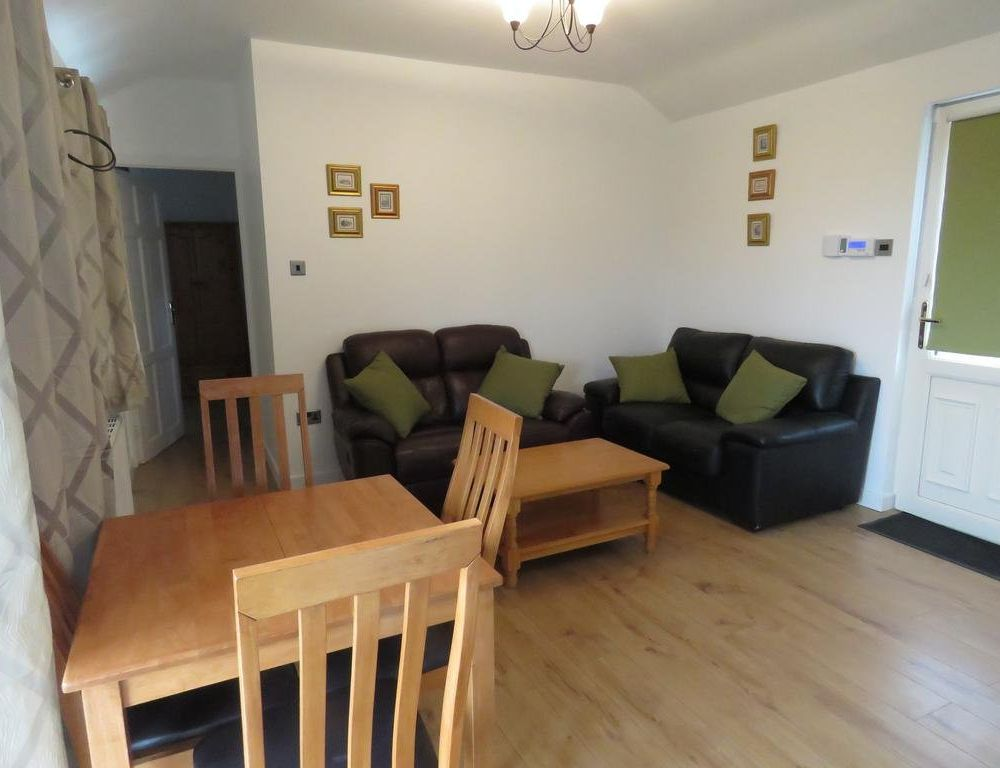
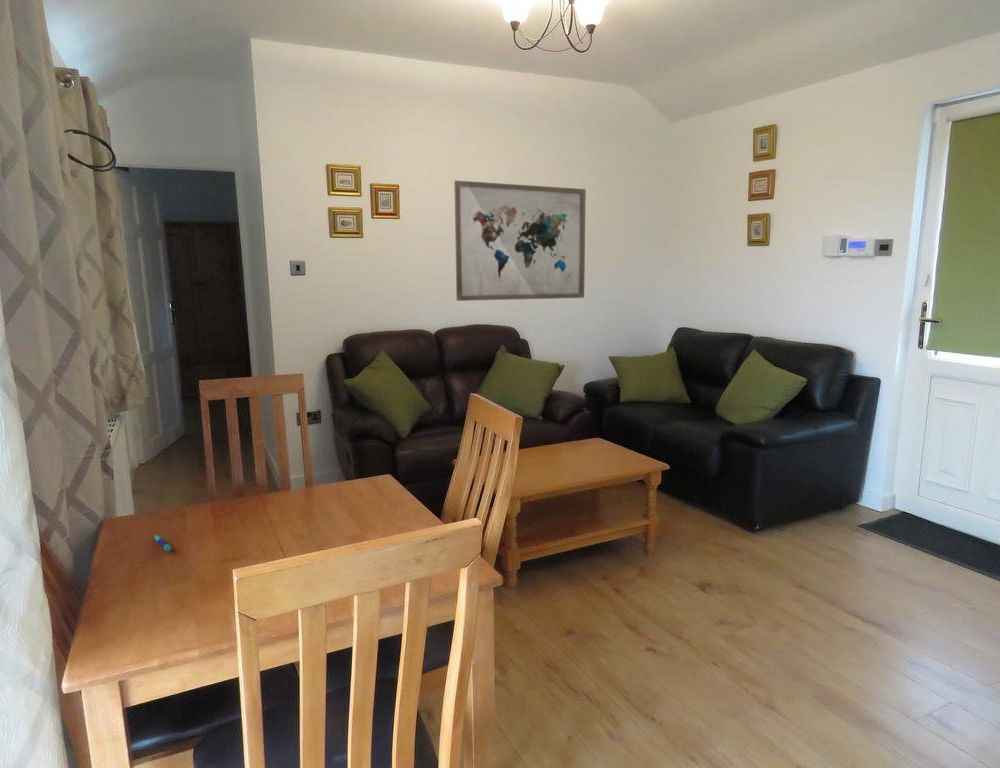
+ pen [153,534,172,552]
+ wall art [453,180,587,302]
